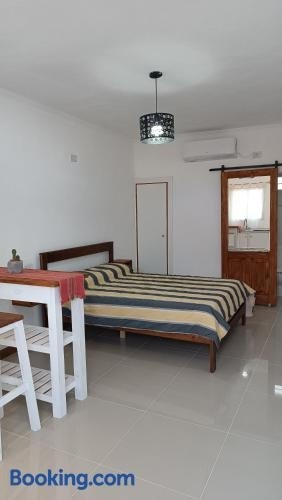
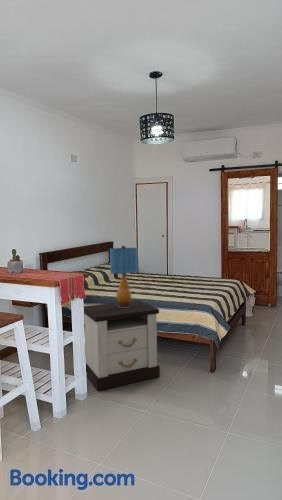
+ table lamp [109,245,139,308]
+ nightstand [83,299,161,391]
